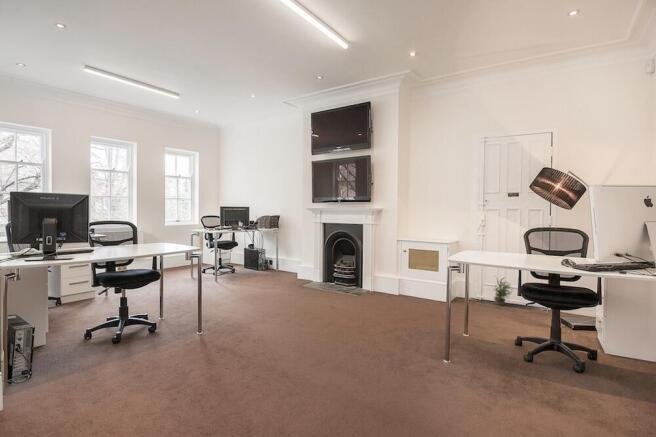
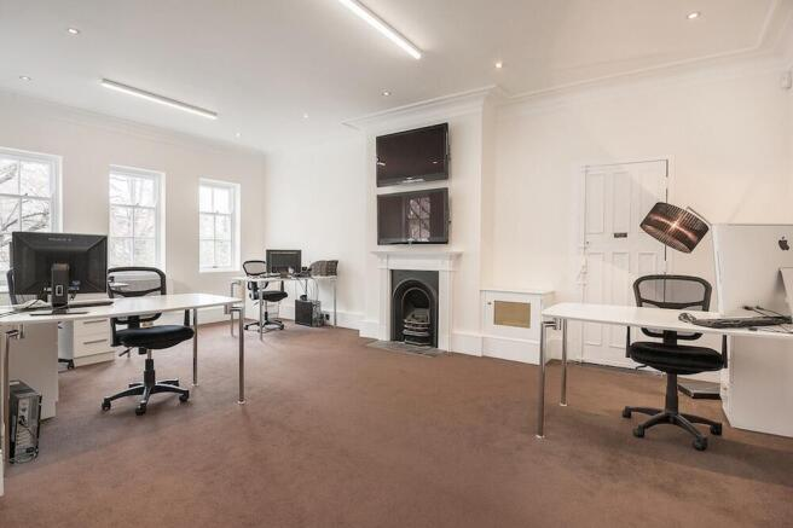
- potted plant [491,276,514,306]
